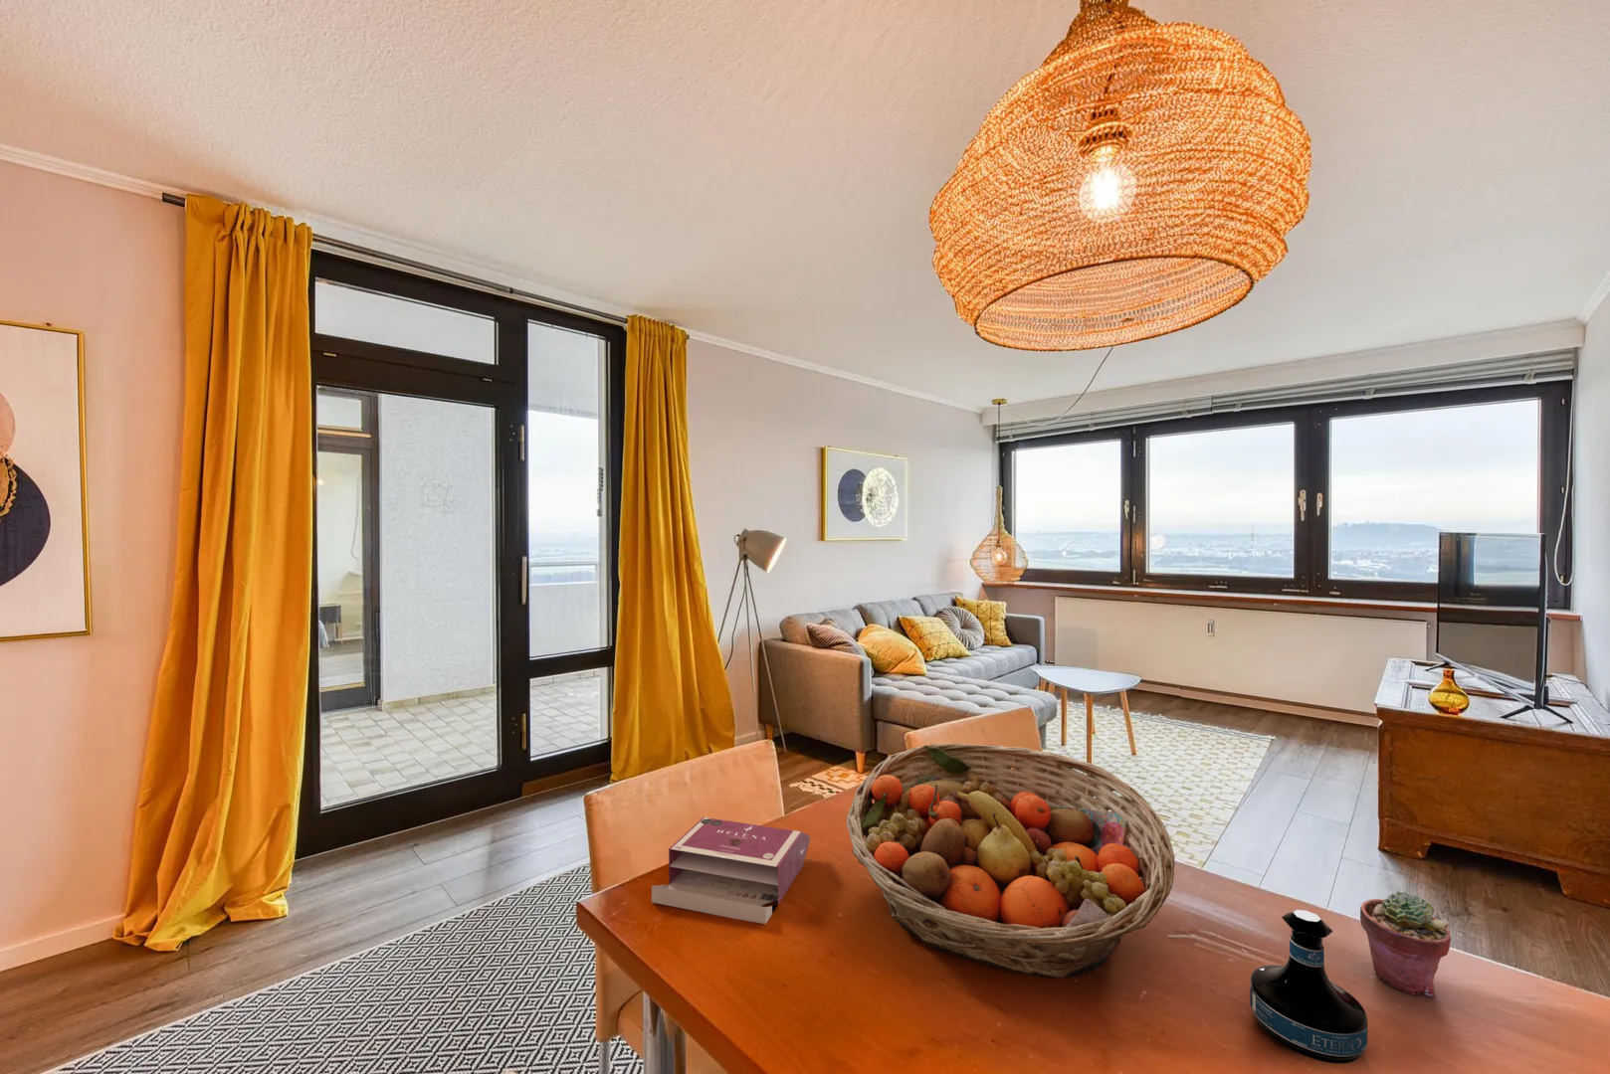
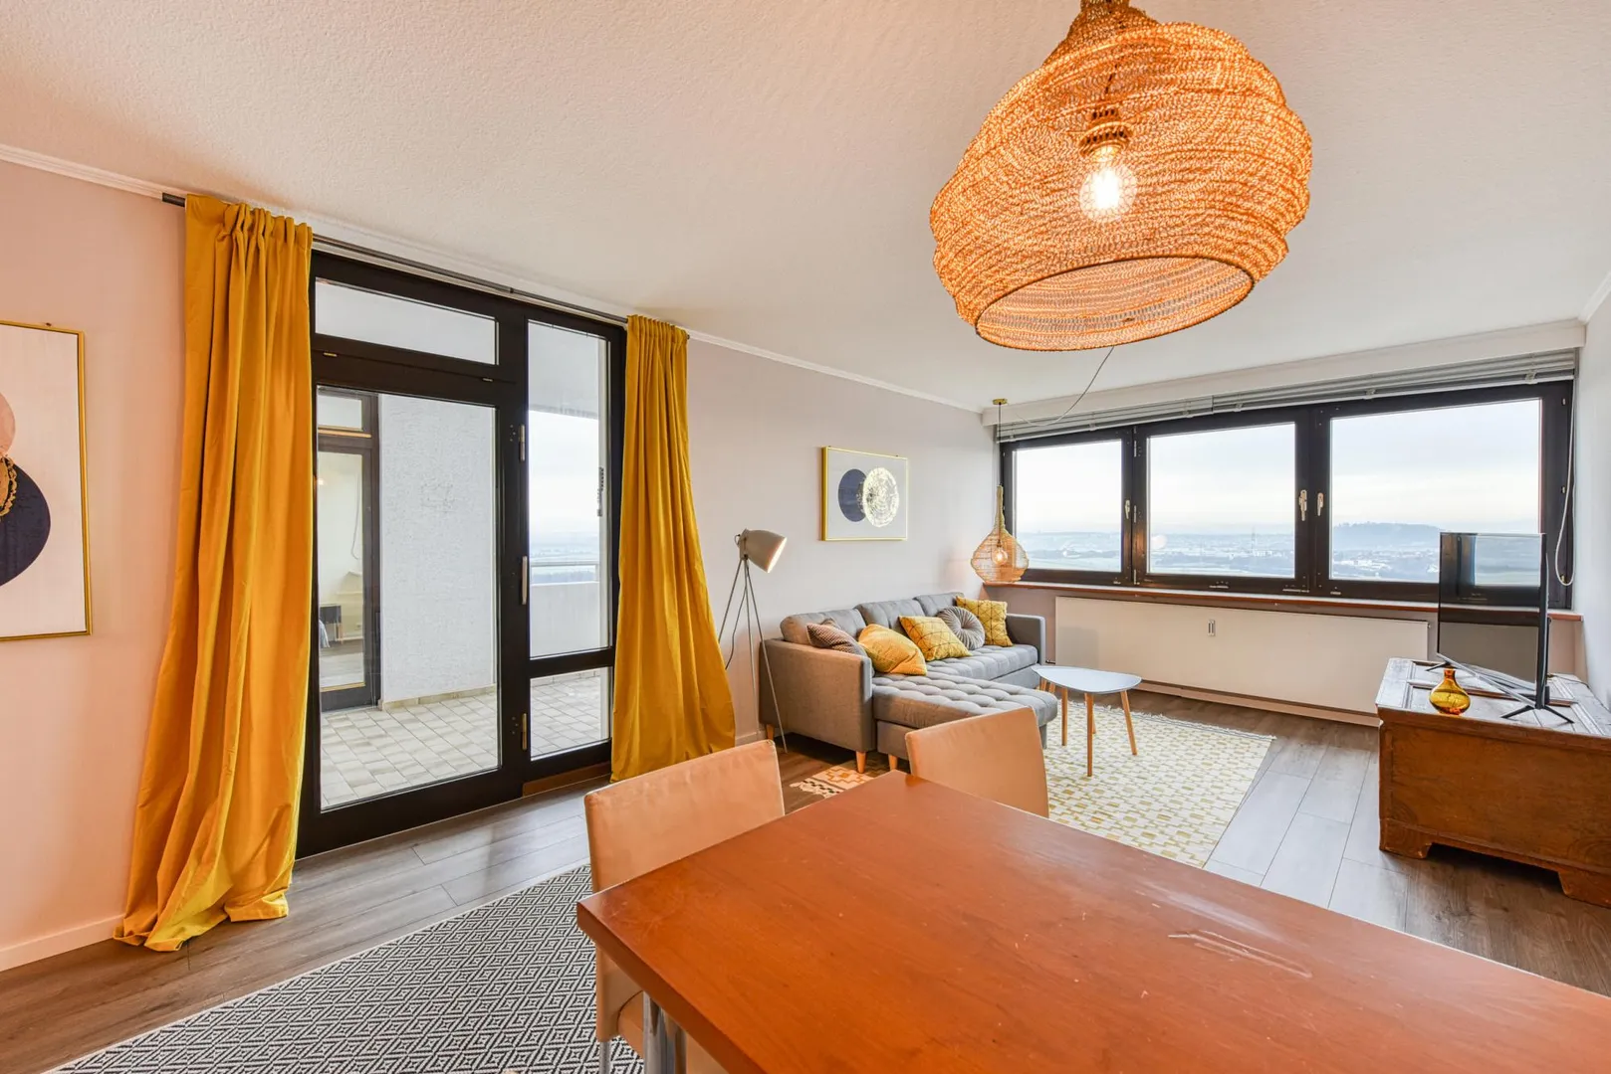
- book [651,816,812,925]
- fruit basket [846,743,1176,978]
- tequila bottle [1249,909,1368,1066]
- potted succulent [1359,891,1452,997]
